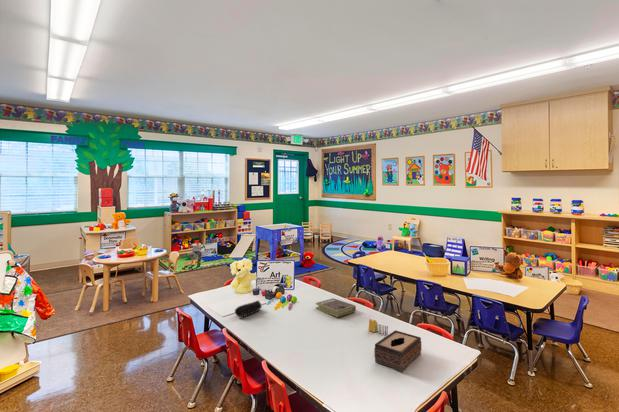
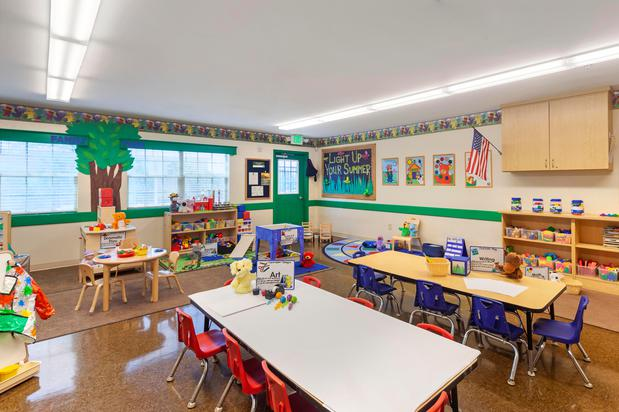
- crayon [368,318,389,336]
- tissue box [373,329,422,373]
- book [315,297,357,318]
- pencil case [234,300,263,318]
